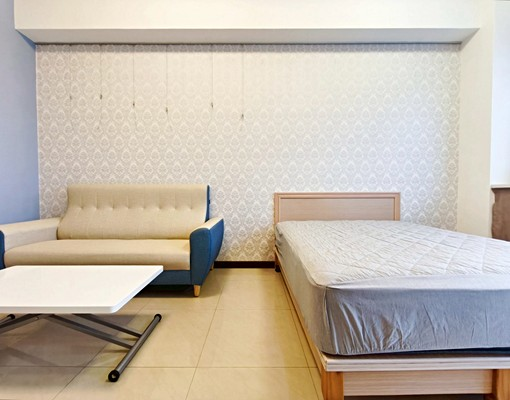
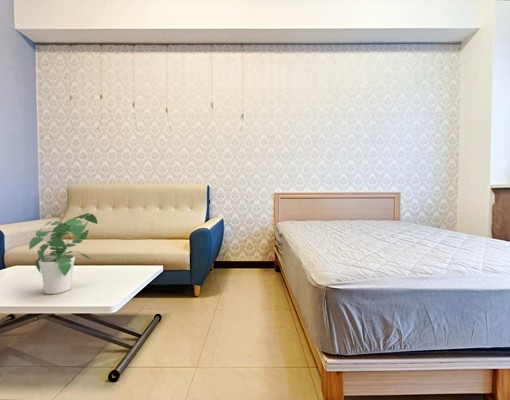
+ potted plant [28,212,99,295]
